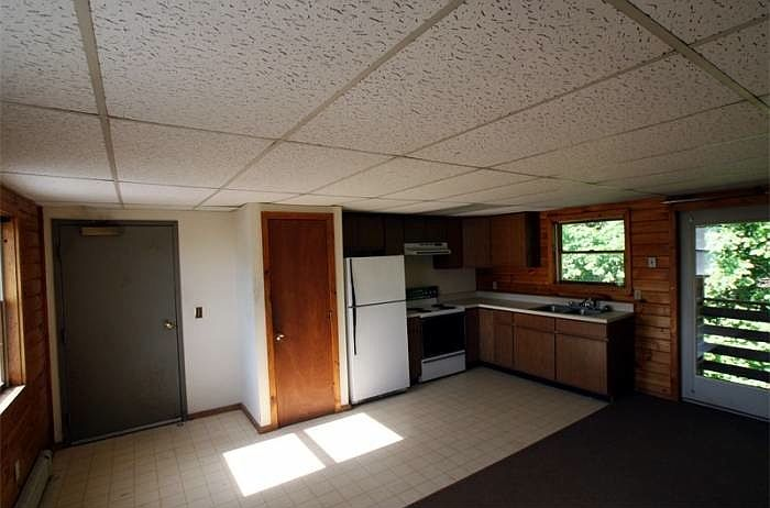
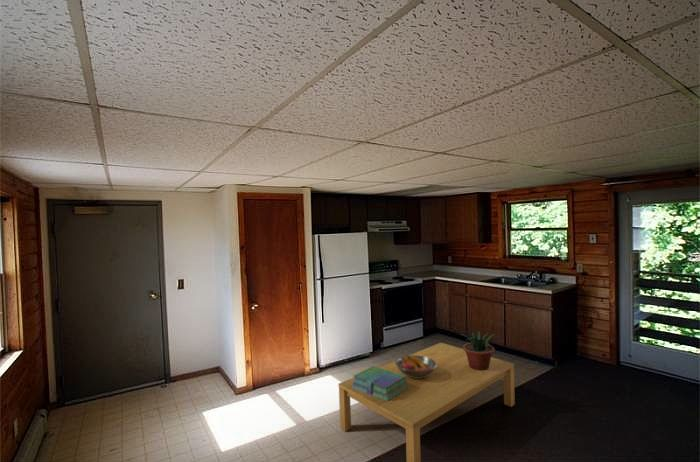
+ coffee table [337,342,516,462]
+ stack of books [352,365,408,401]
+ fruit bowl [395,355,436,378]
+ potted plant [459,330,502,370]
